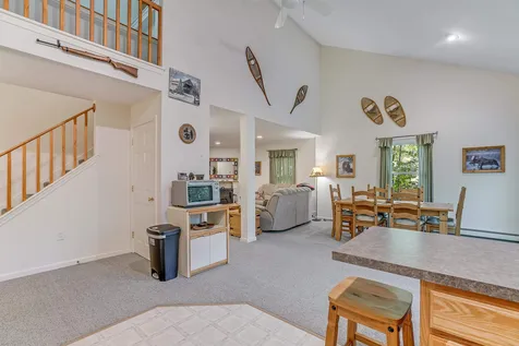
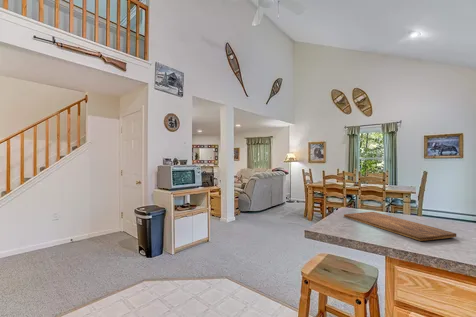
+ cutting board [343,211,457,242]
